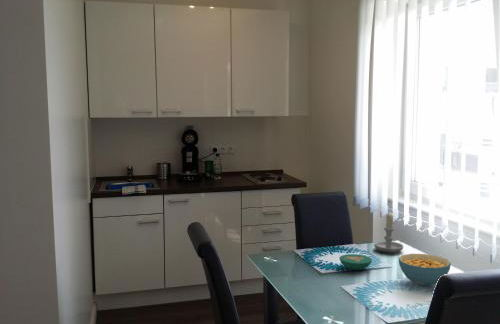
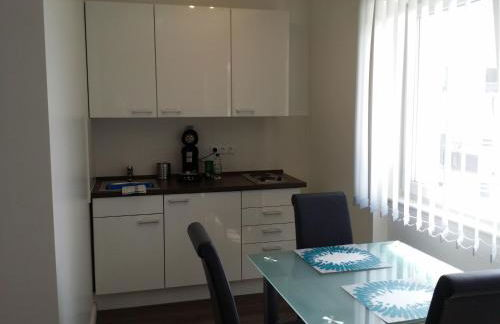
- candle [373,212,404,254]
- bowl [338,253,373,271]
- cereal bowl [398,253,452,287]
